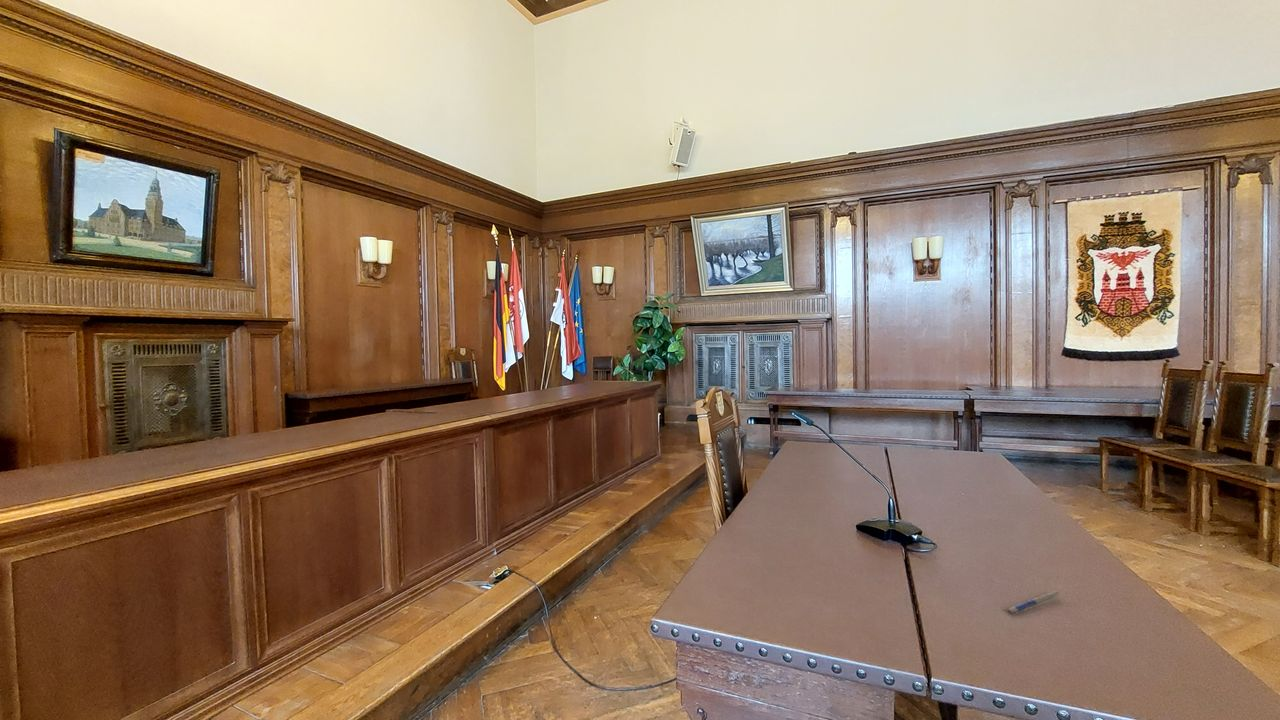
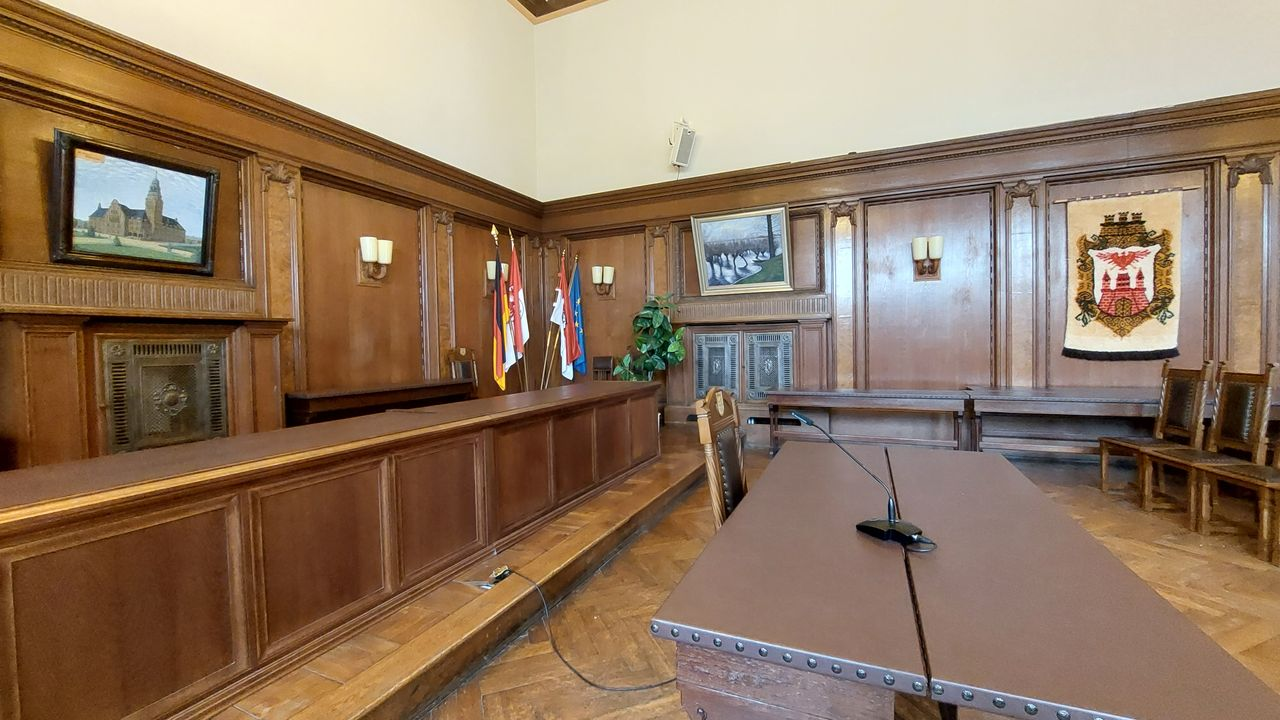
- pen [1003,590,1063,615]
